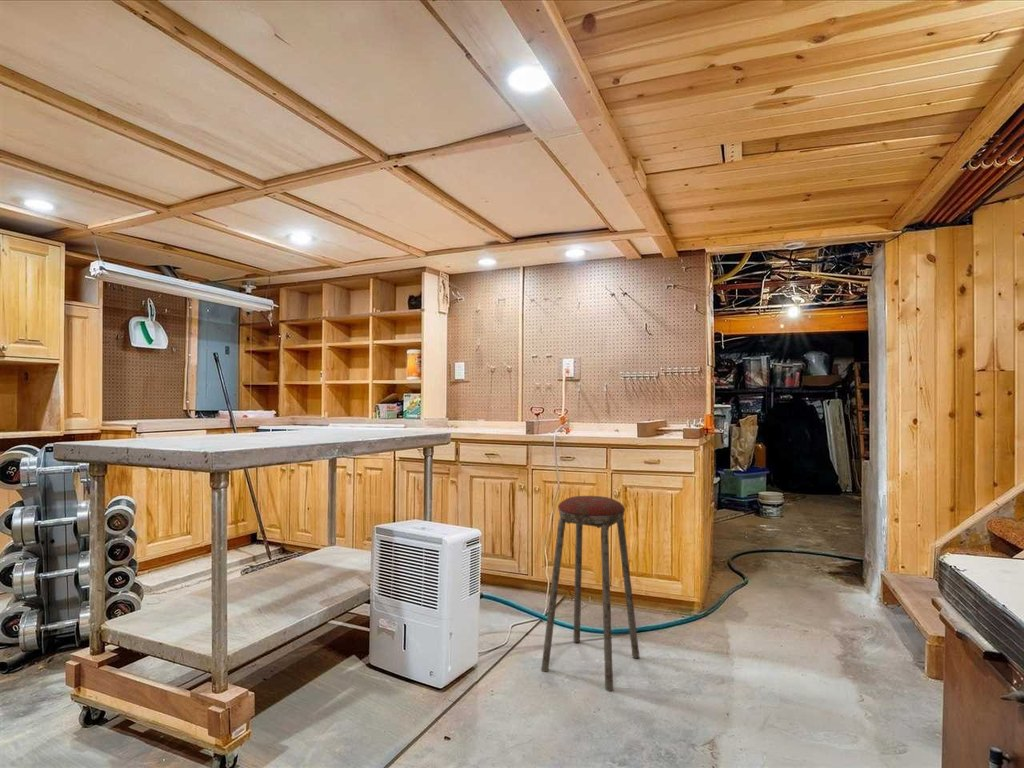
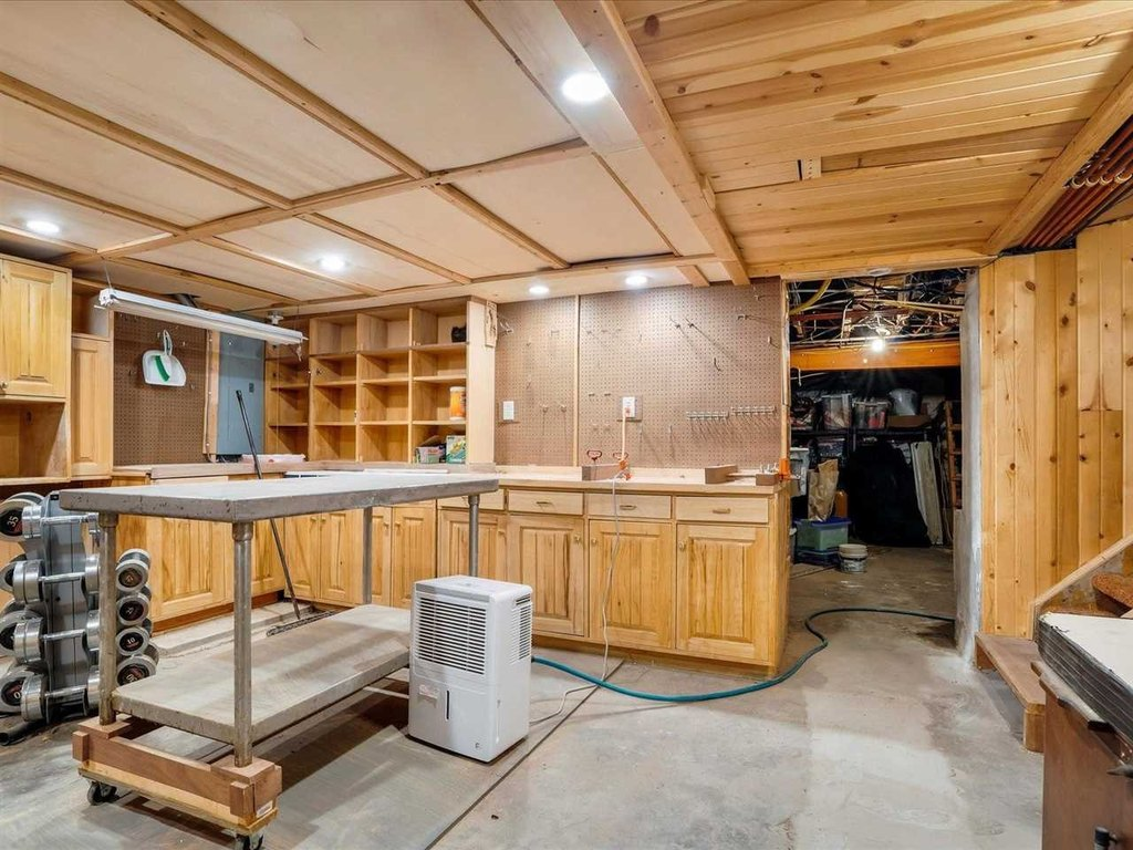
- music stool [540,495,640,693]
